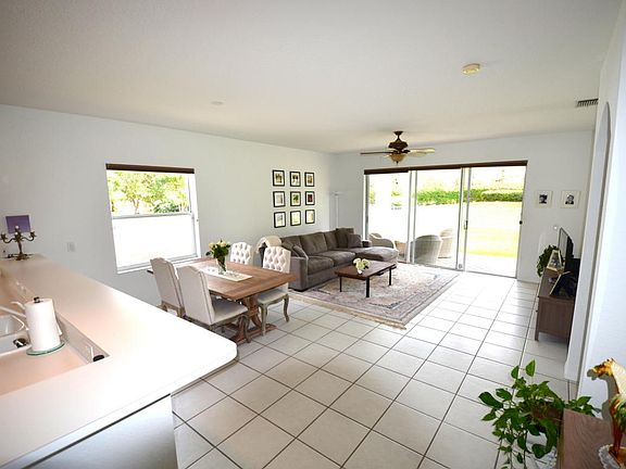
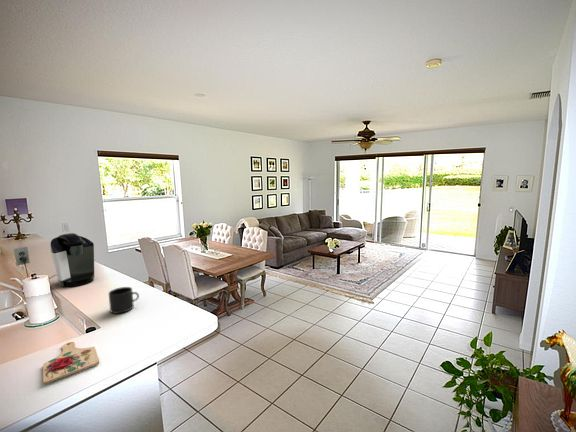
+ cutting board [42,341,100,384]
+ mug [108,286,140,314]
+ coffee maker [13,232,95,288]
